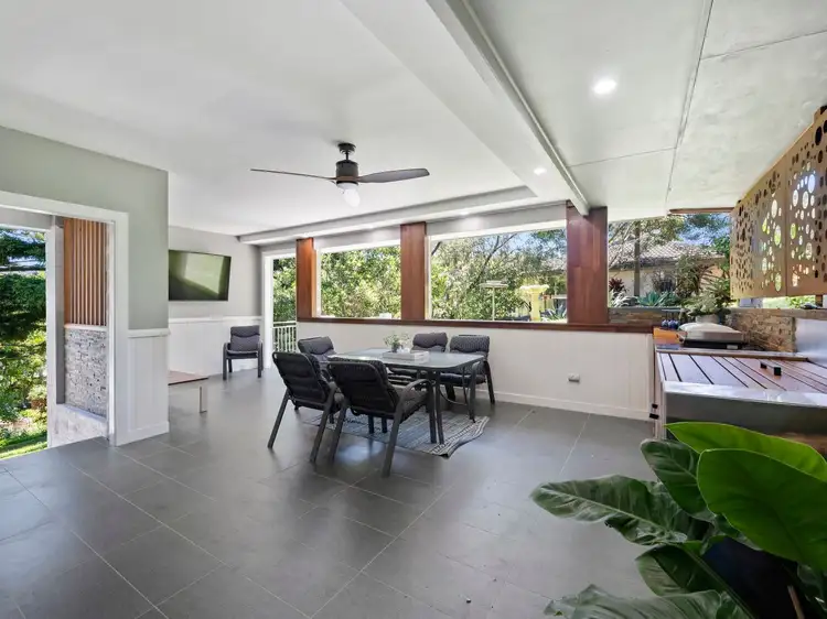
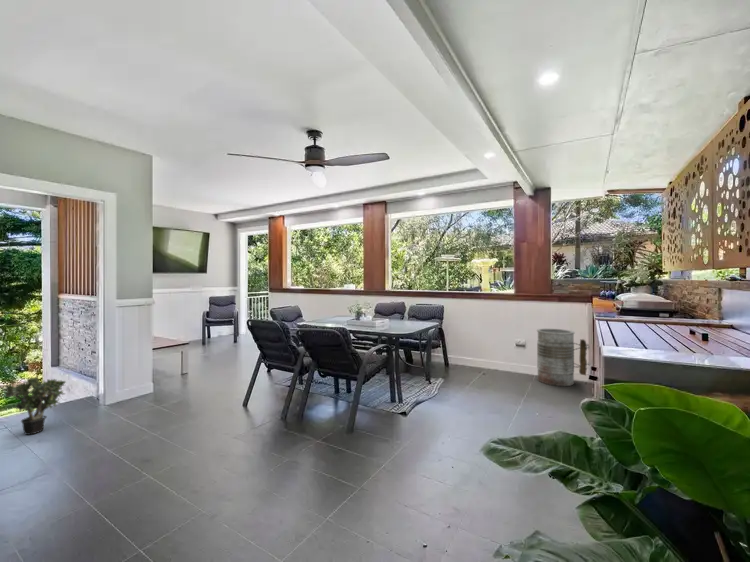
+ trash can [536,328,590,387]
+ potted plant [1,376,67,436]
